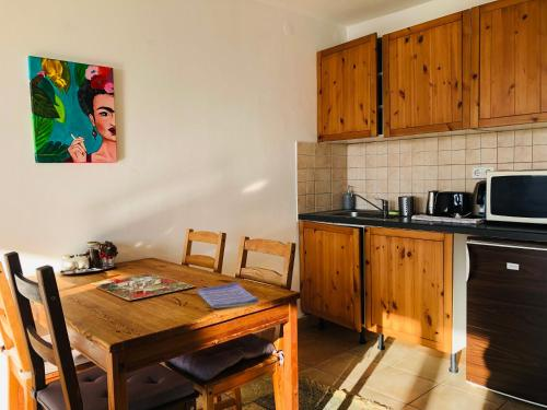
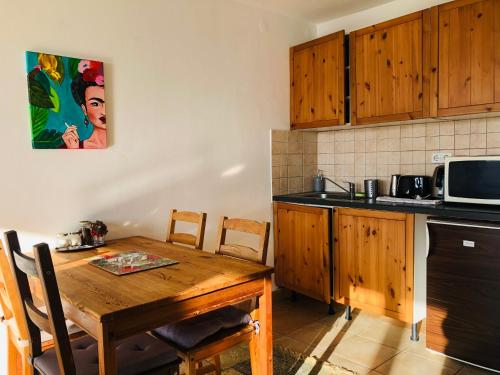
- dish towel [197,281,259,309]
